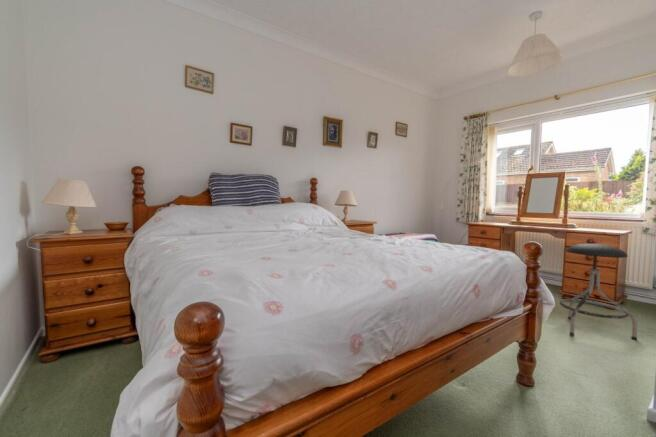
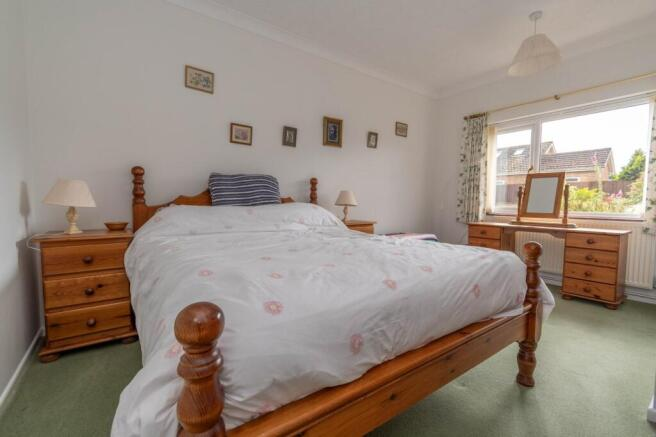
- stool [559,243,638,341]
